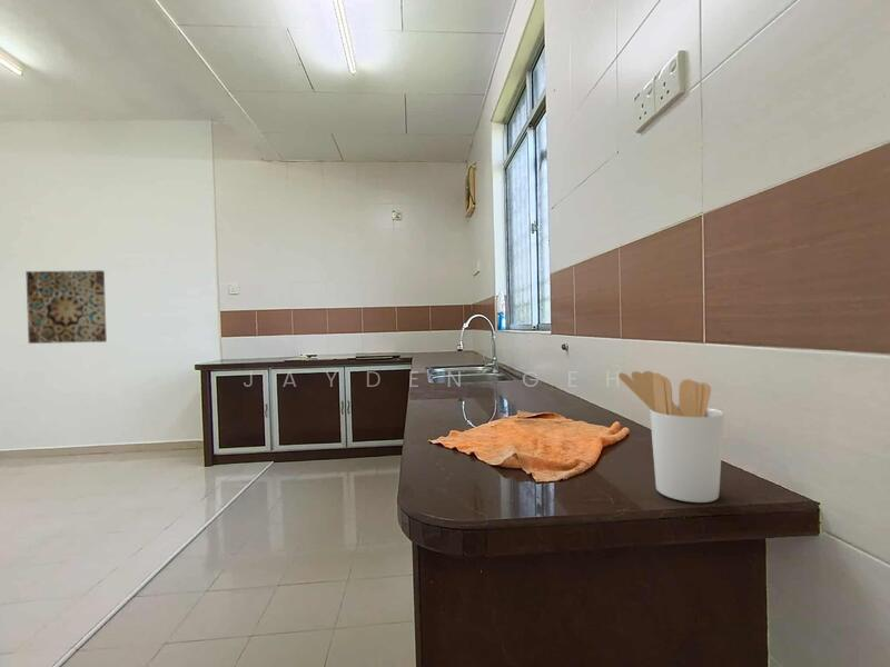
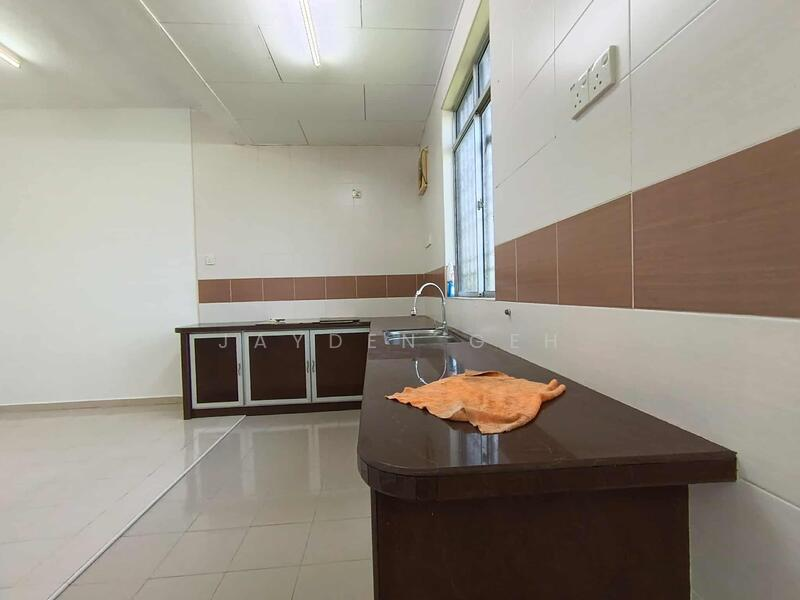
- wall art [24,269,108,345]
- utensil holder [617,370,725,504]
